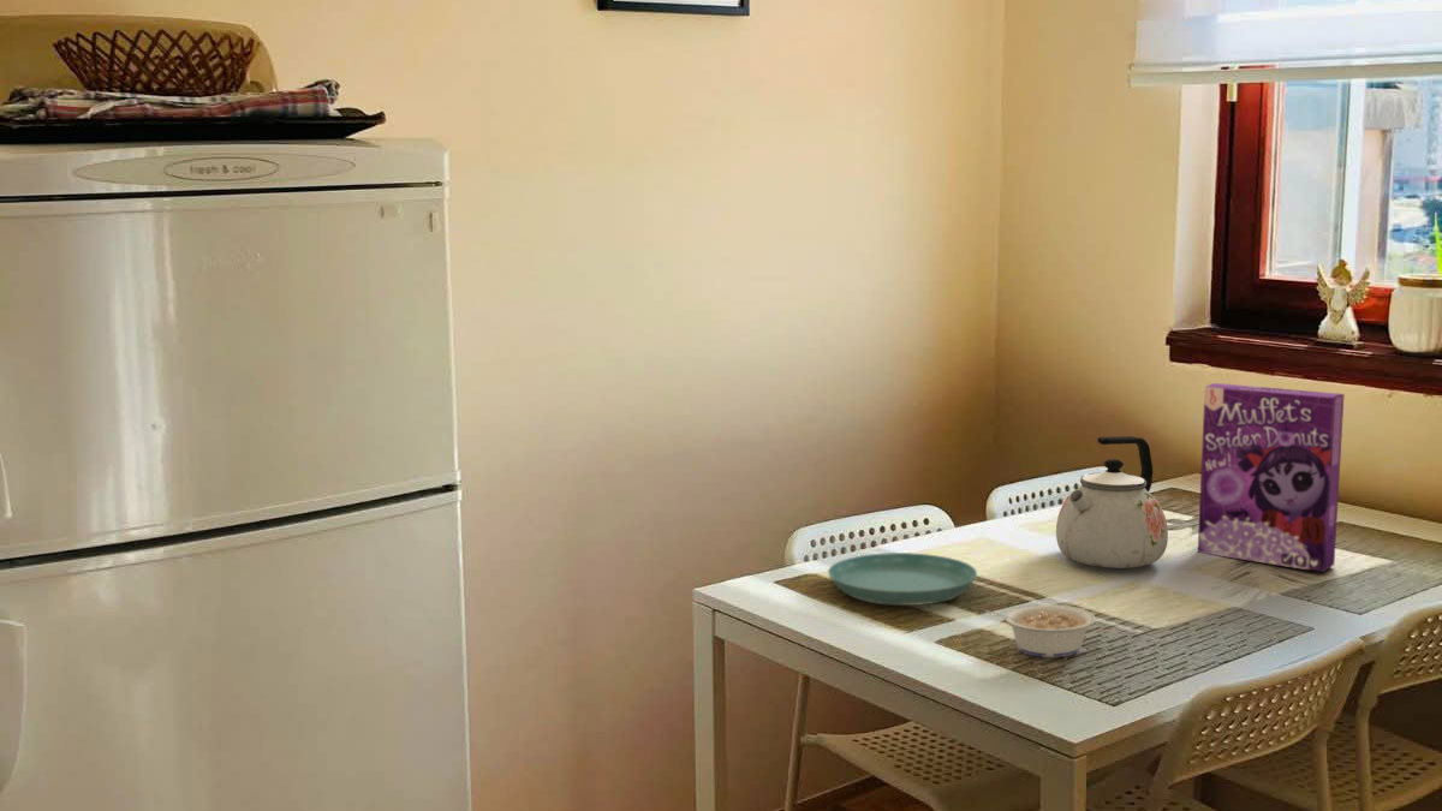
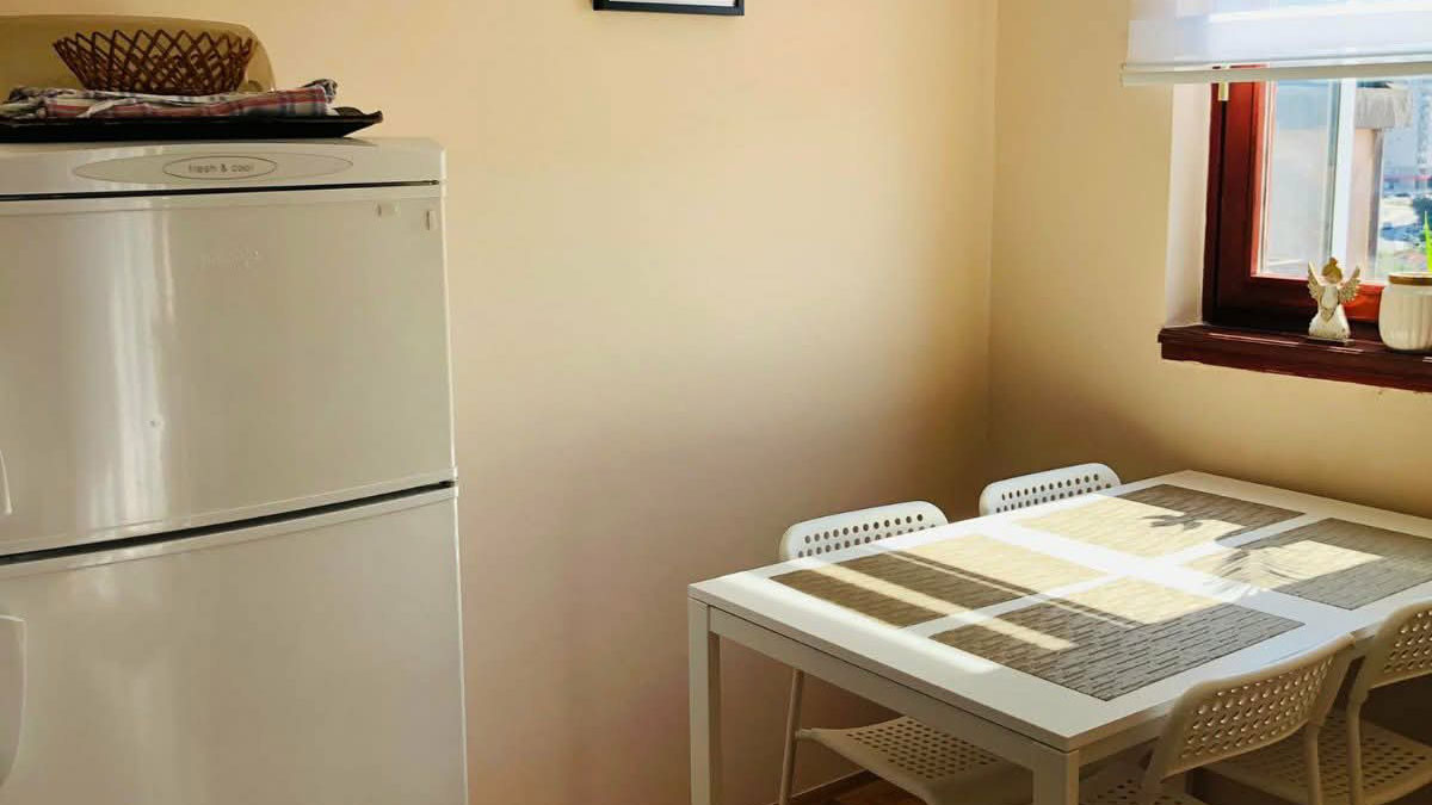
- legume [984,603,1097,658]
- kettle [1055,435,1169,570]
- cereal box [1197,382,1346,573]
- saucer [827,551,978,607]
